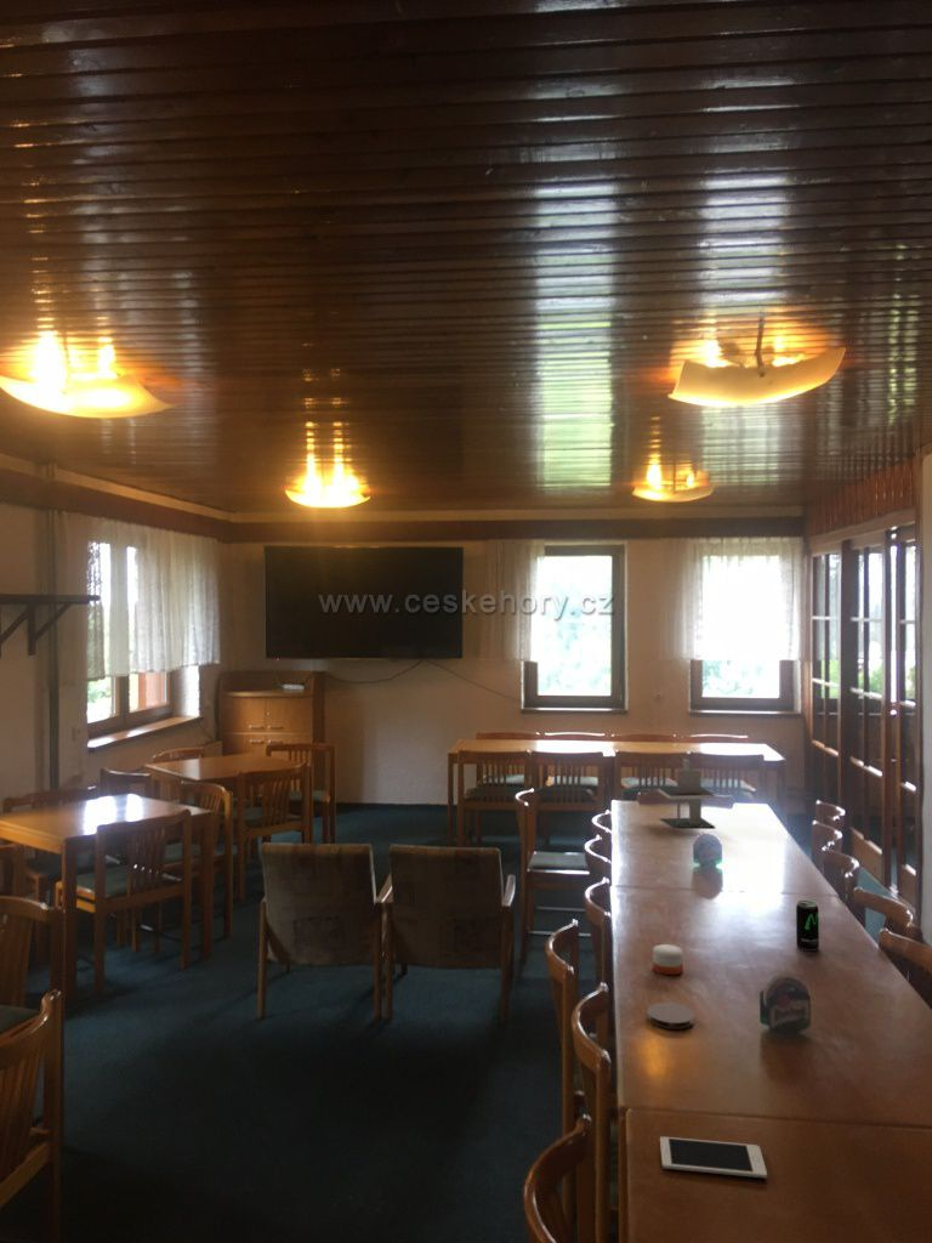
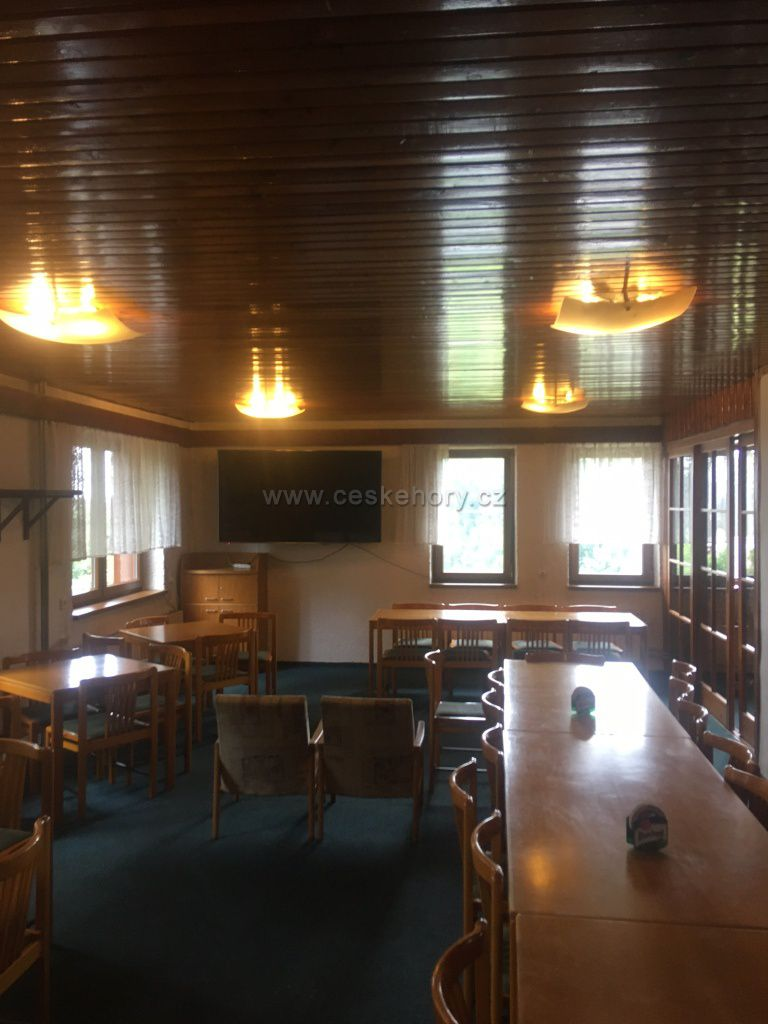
- cell phone [659,1136,768,1180]
- napkin holder [657,757,717,829]
- coaster [646,1001,695,1031]
- beverage can [795,899,820,952]
- candle [652,929,684,976]
